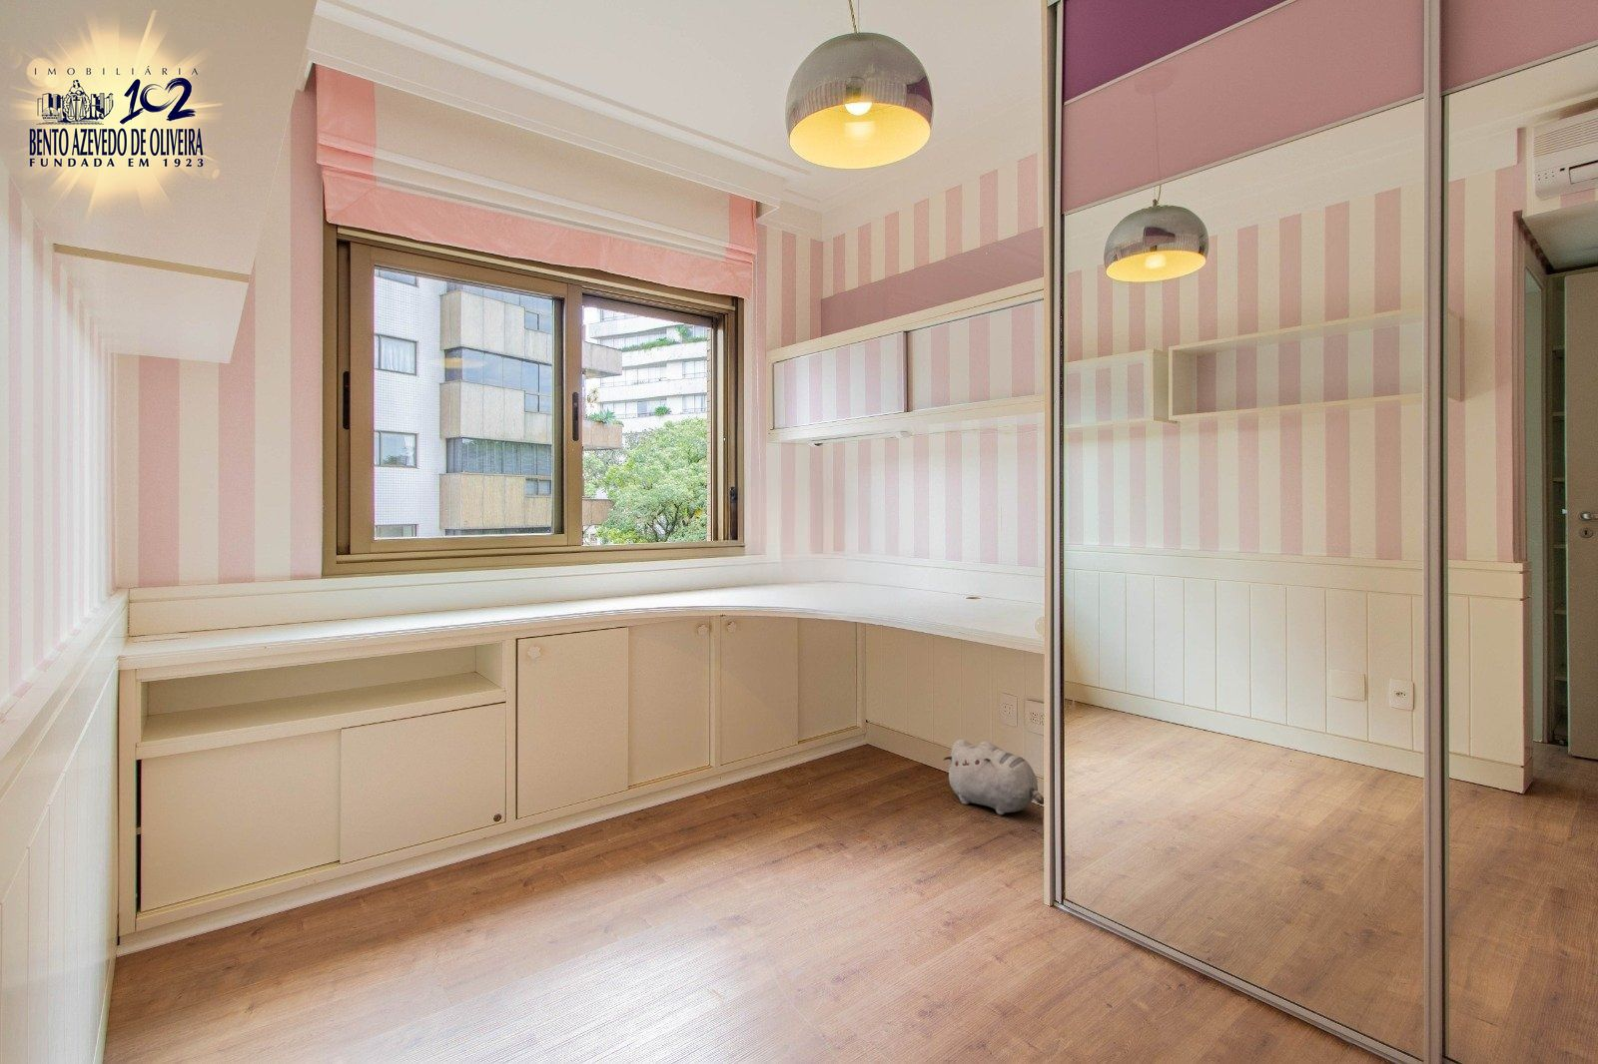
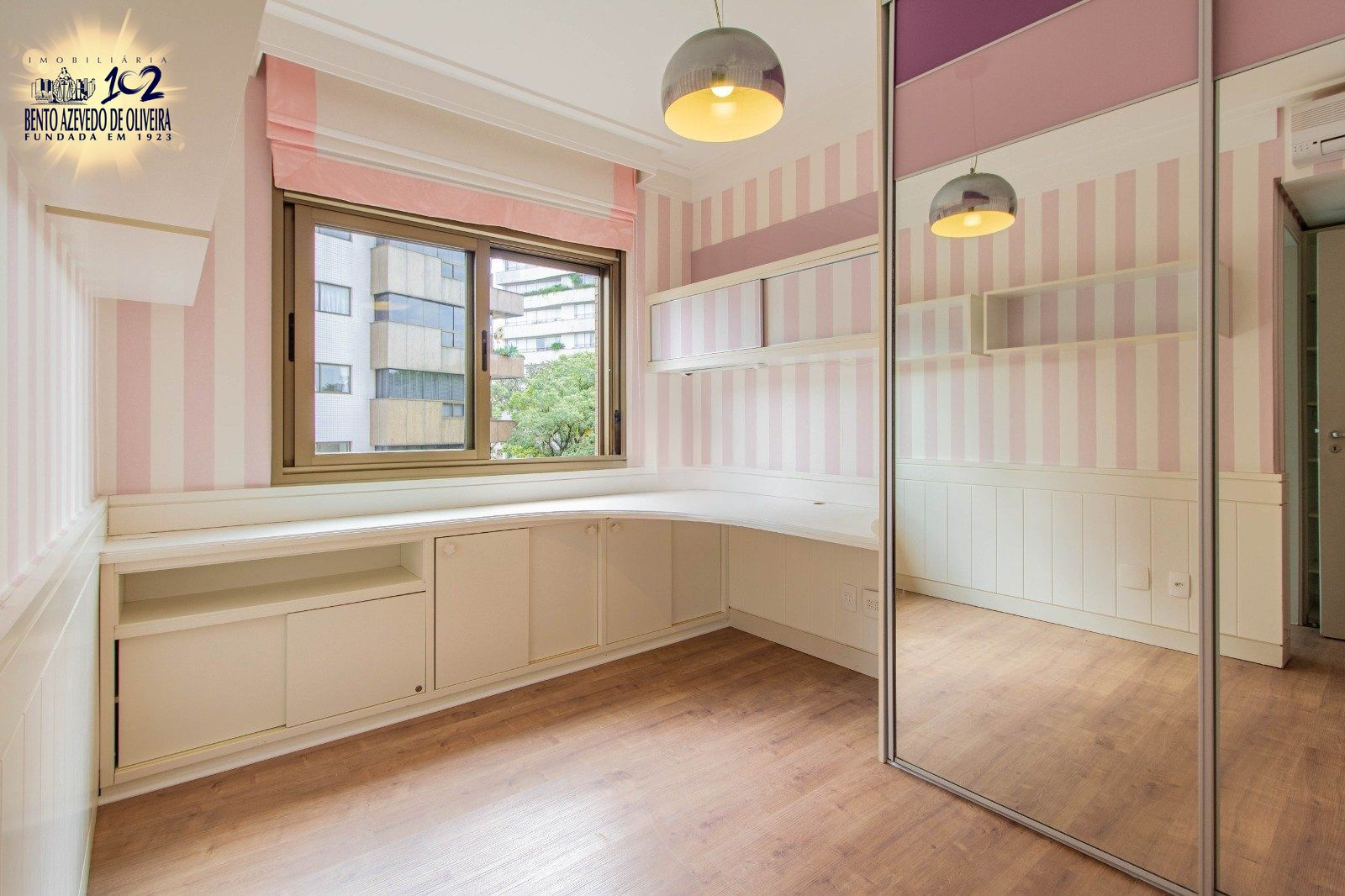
- plush toy [943,737,1044,816]
